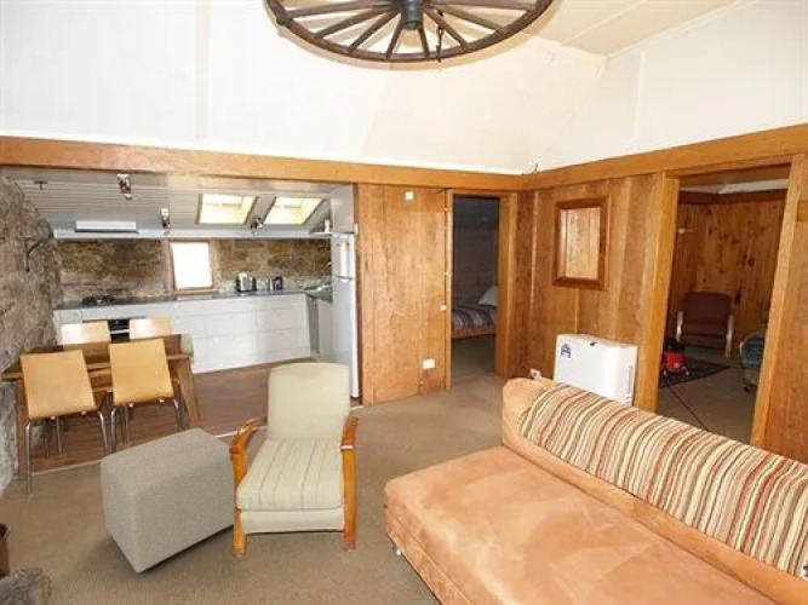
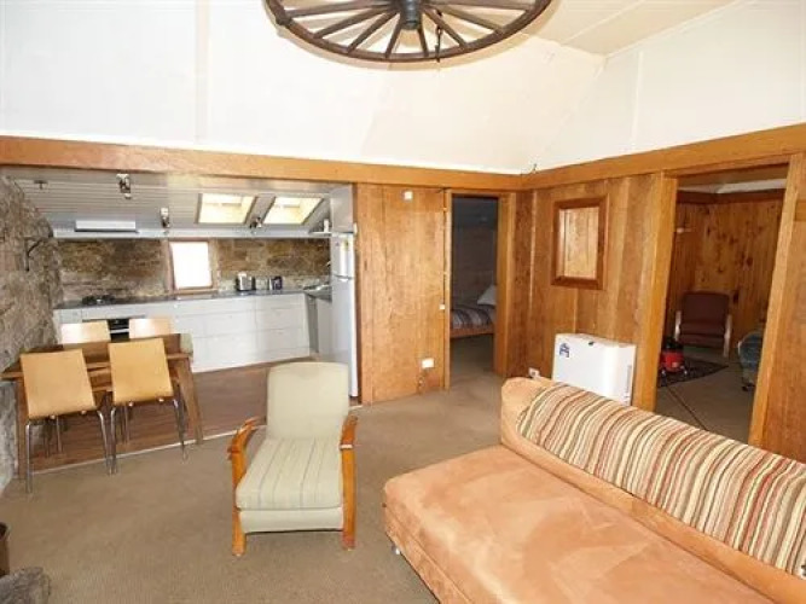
- ottoman [99,427,236,574]
